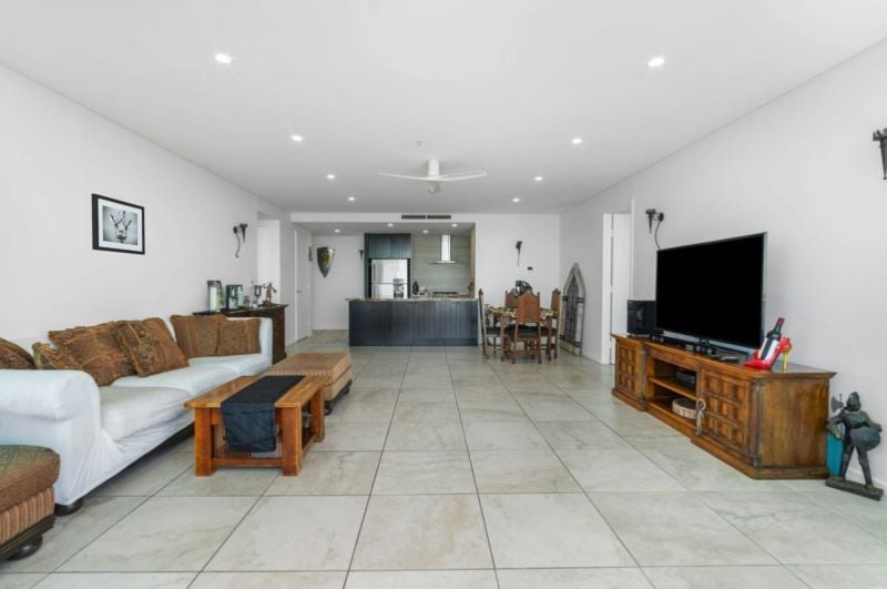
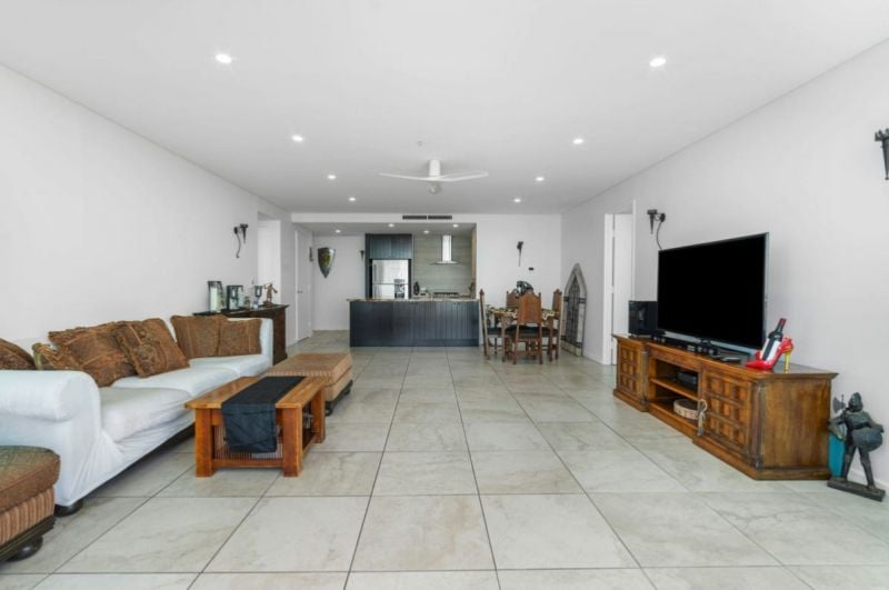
- wall art [90,193,146,256]
